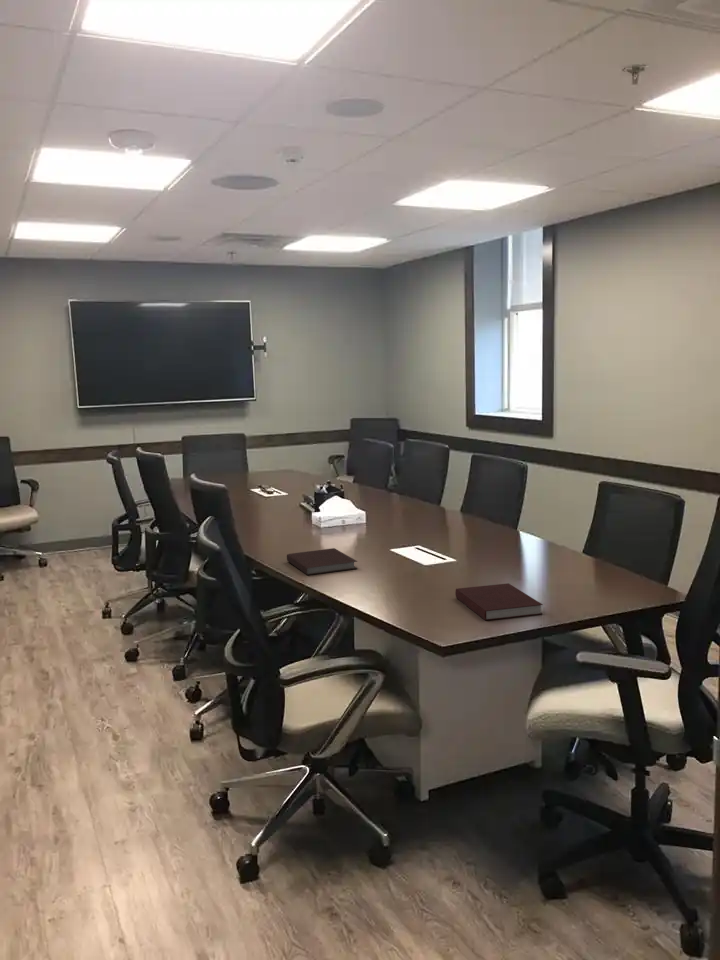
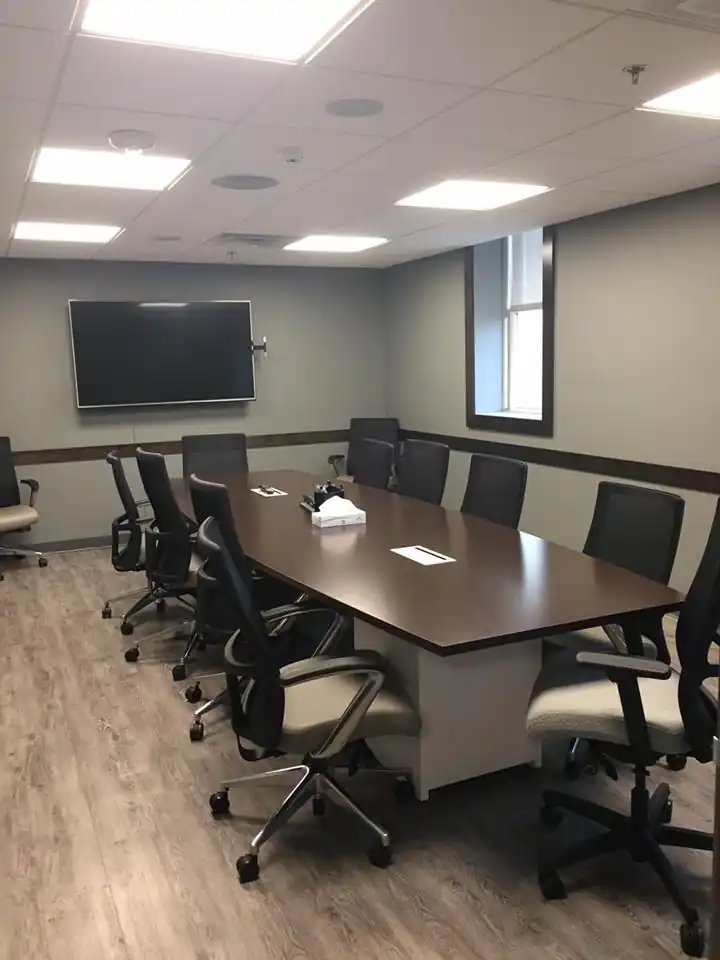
- notebook [454,582,544,622]
- notebook [286,547,358,576]
